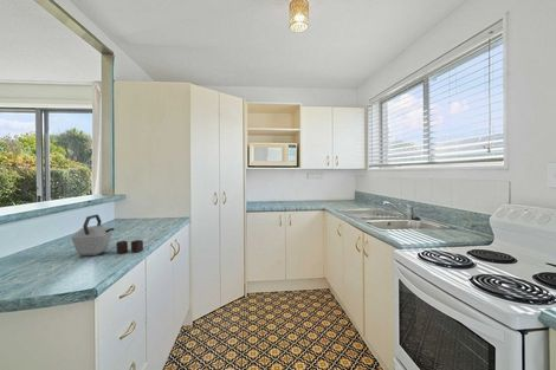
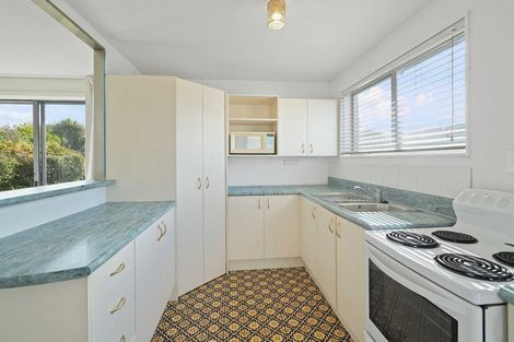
- kettle [70,213,144,258]
